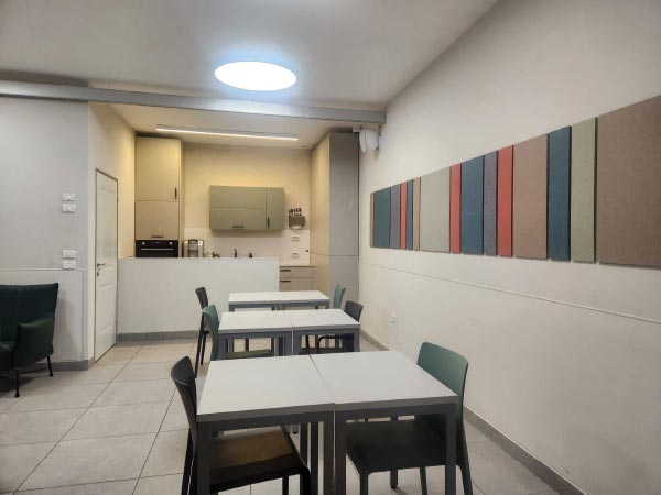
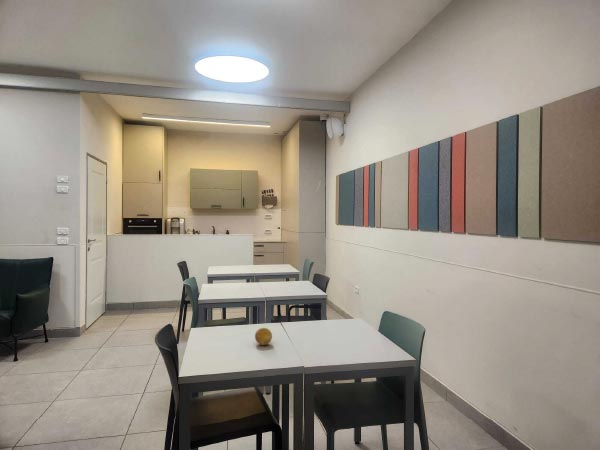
+ fruit [254,327,273,346]
